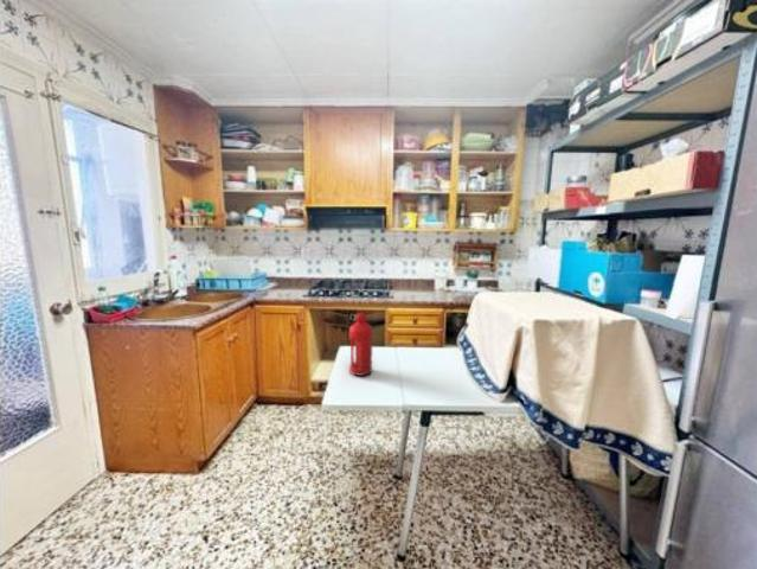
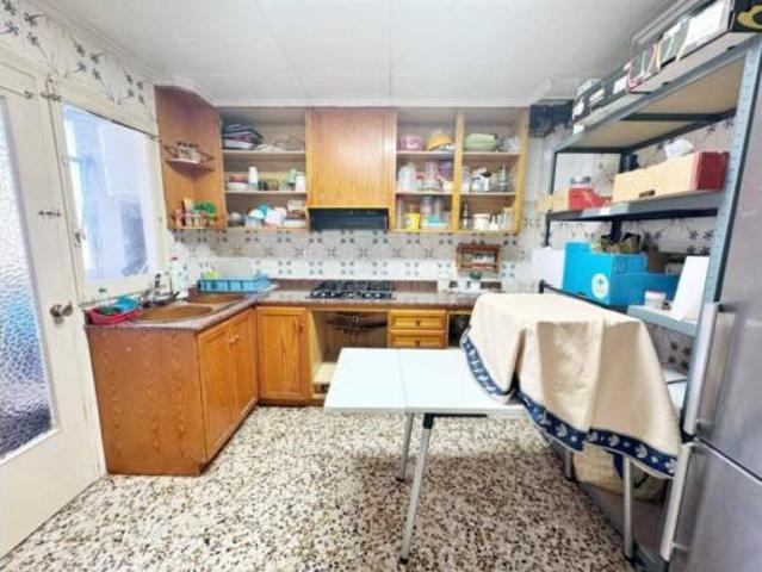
- water bottle [348,312,374,377]
